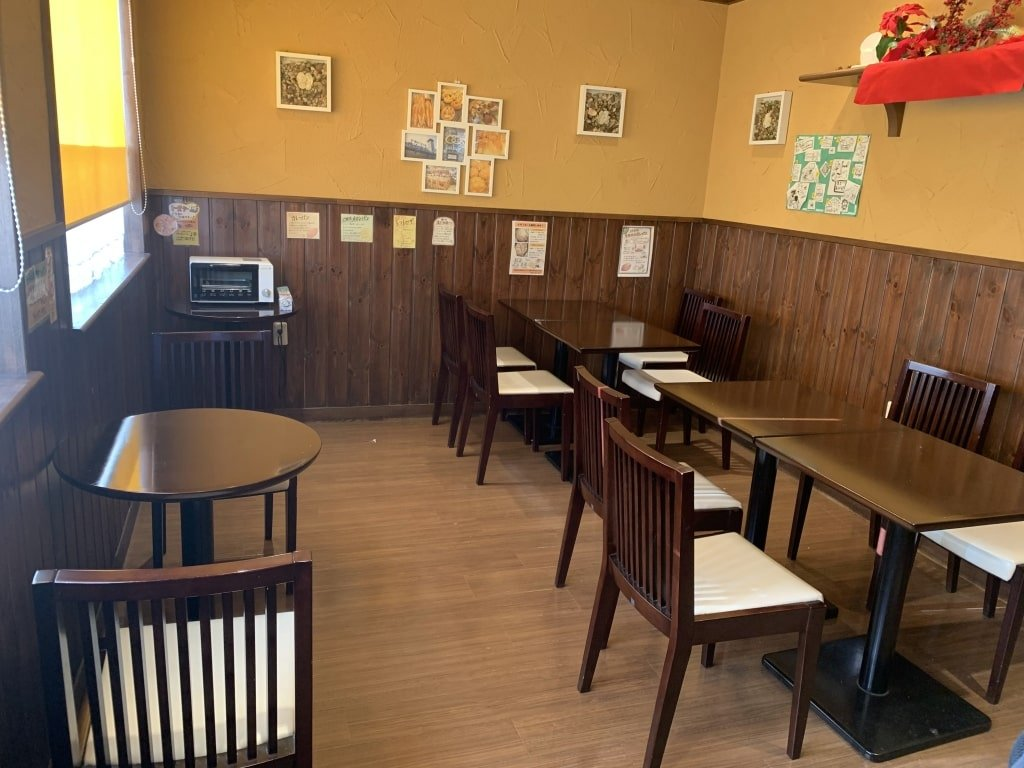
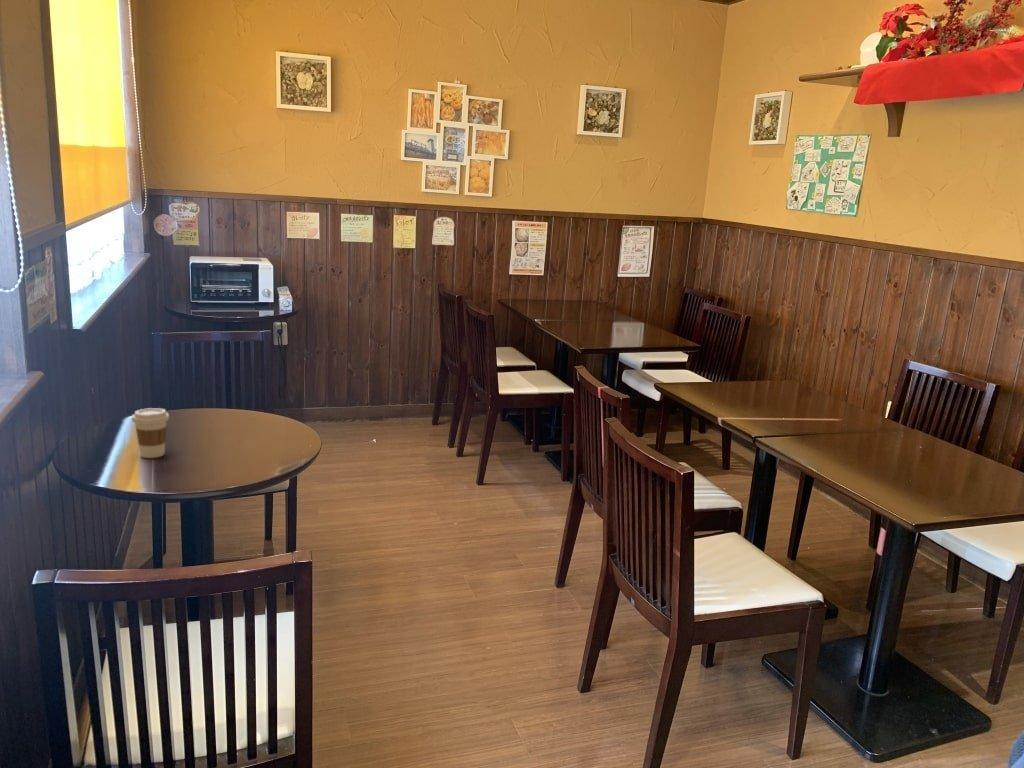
+ coffee cup [131,407,170,459]
